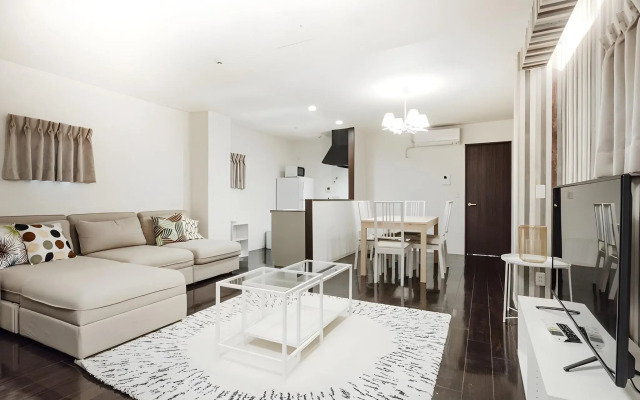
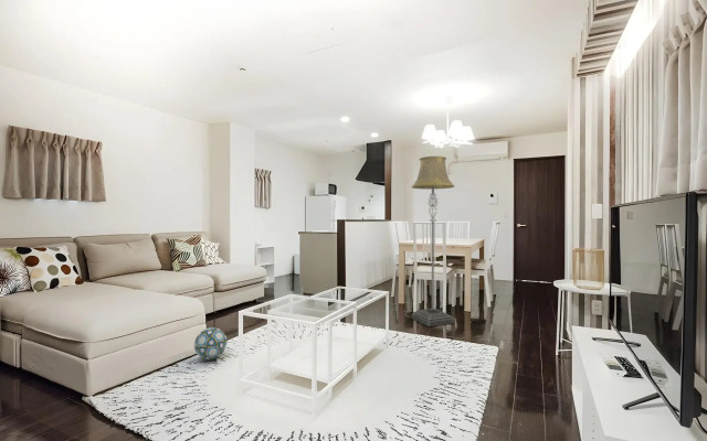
+ ball [193,326,229,361]
+ floor lamp [411,155,455,327]
